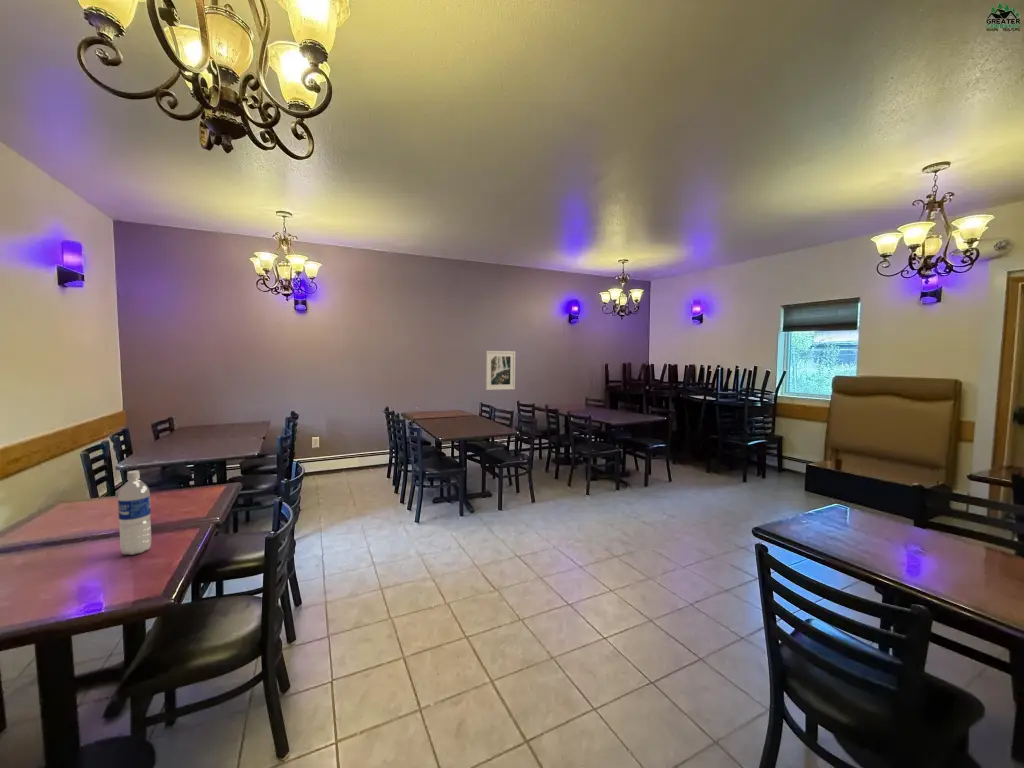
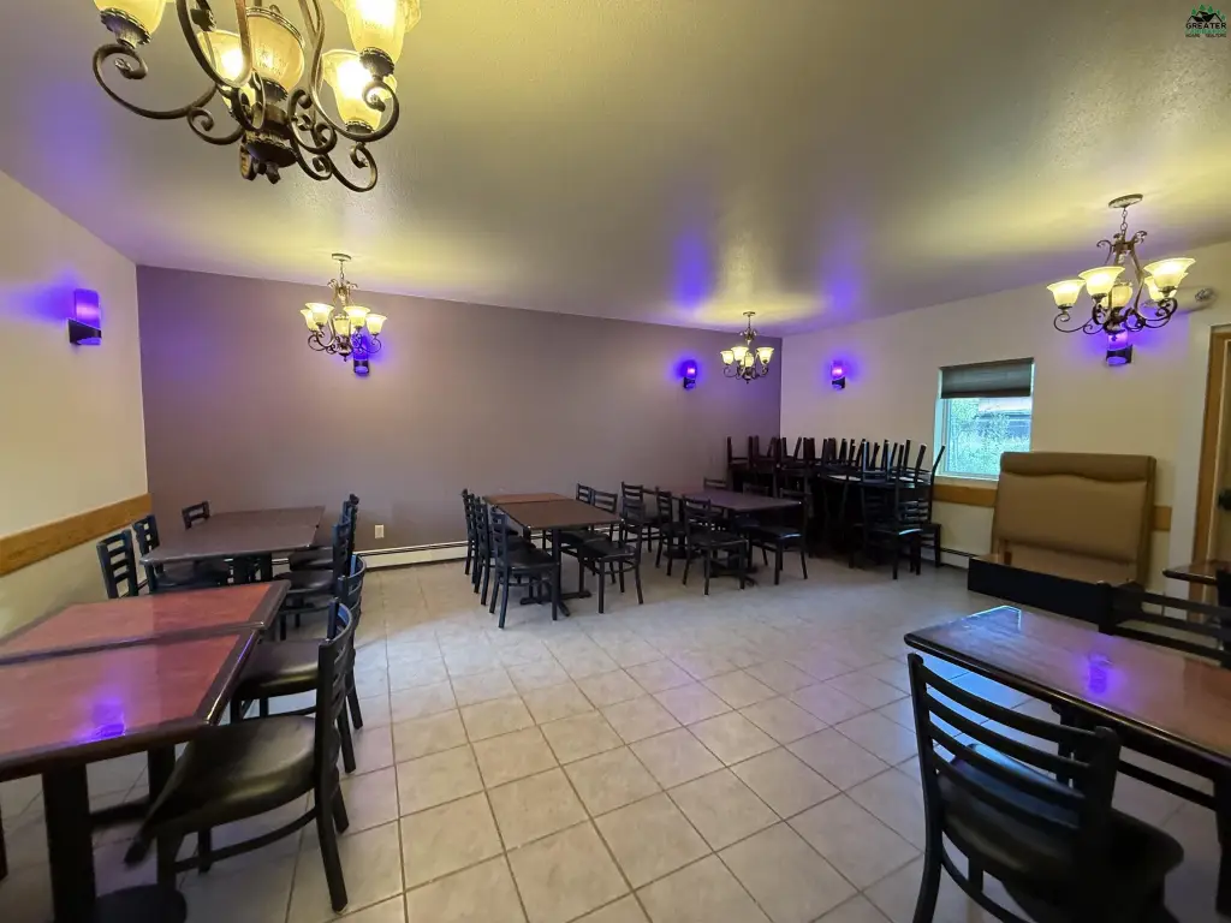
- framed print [485,350,516,391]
- water bottle [117,470,152,556]
